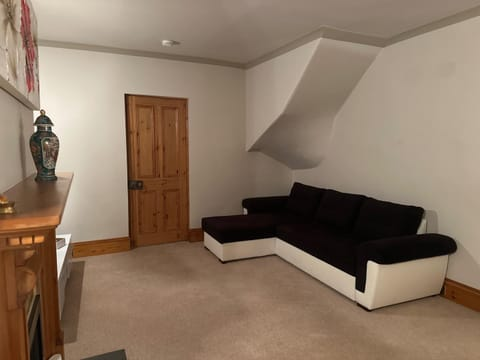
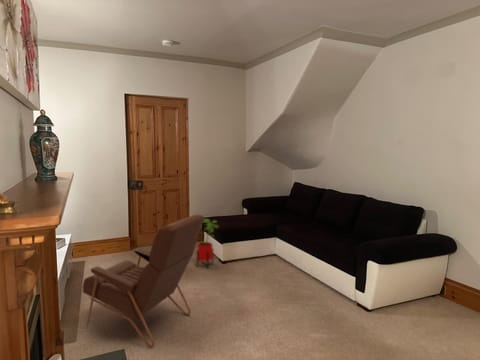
+ armchair [82,214,205,349]
+ house plant [196,218,220,269]
